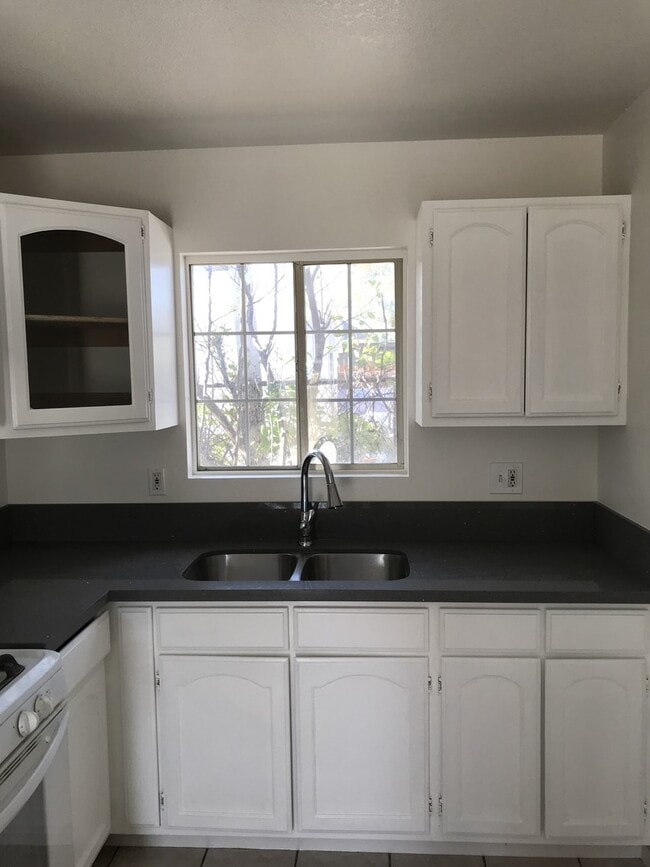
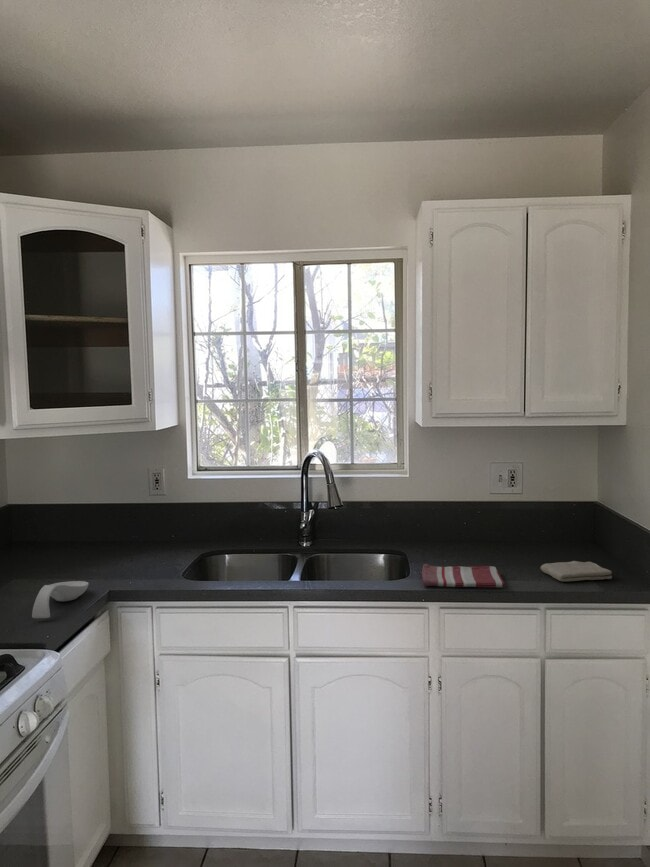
+ dish towel [421,563,506,589]
+ washcloth [540,560,613,583]
+ spoon rest [31,580,89,619]
